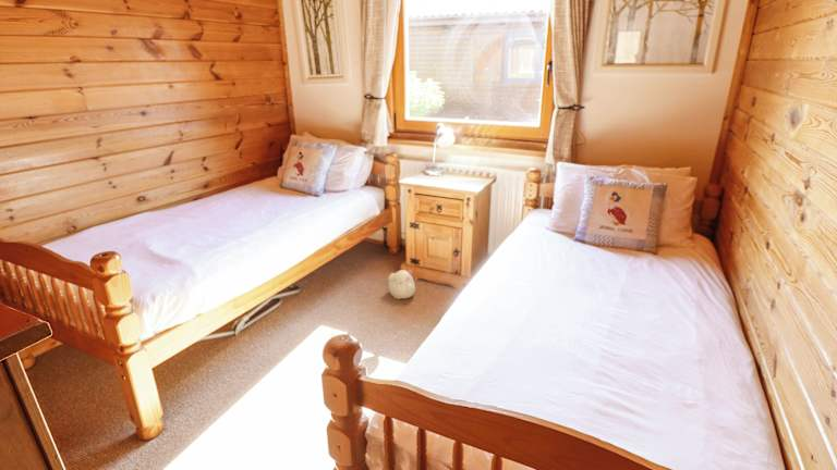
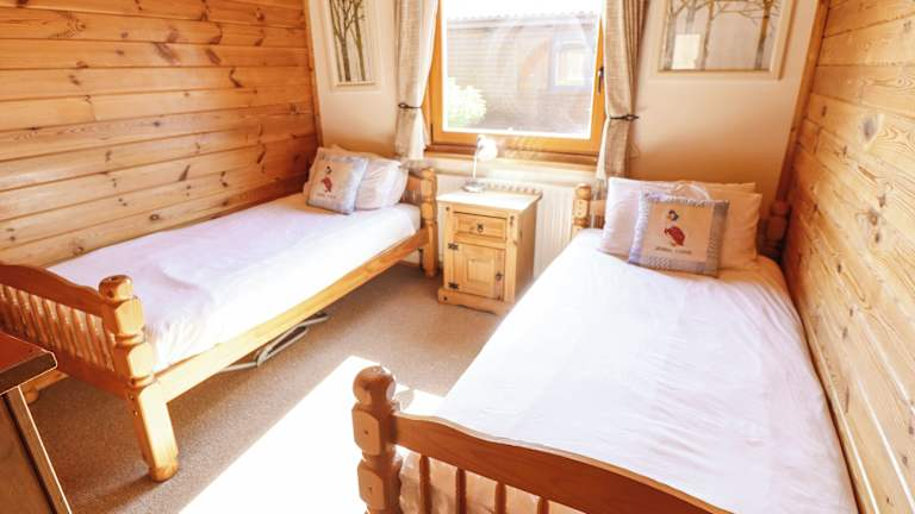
- plush toy [387,269,418,300]
